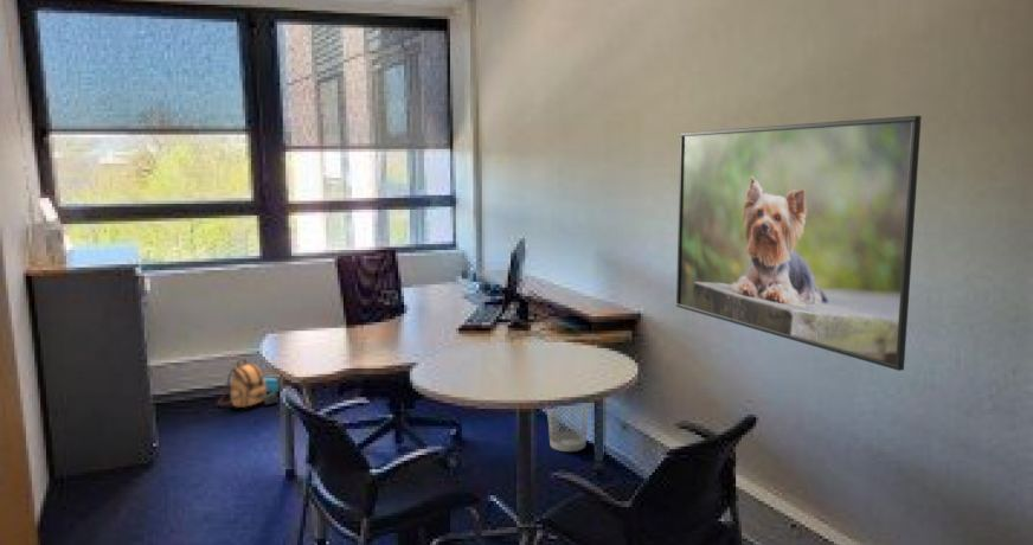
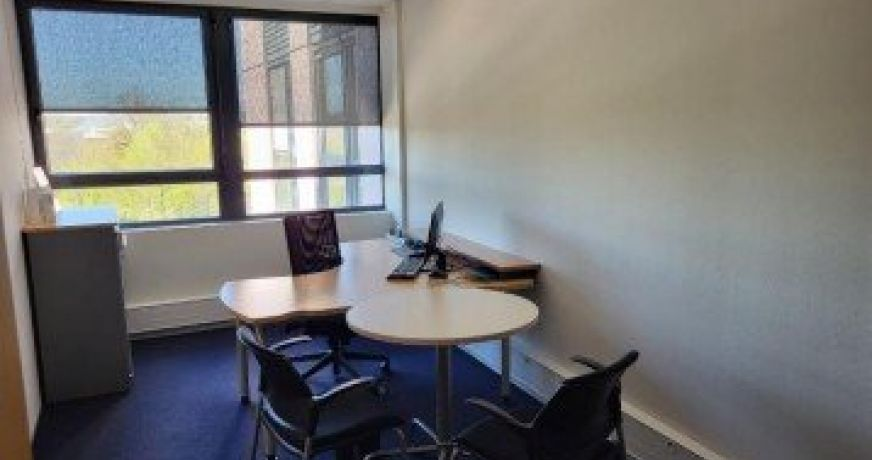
- backpack [216,357,280,409]
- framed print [675,115,923,372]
- wastebasket [546,404,590,453]
